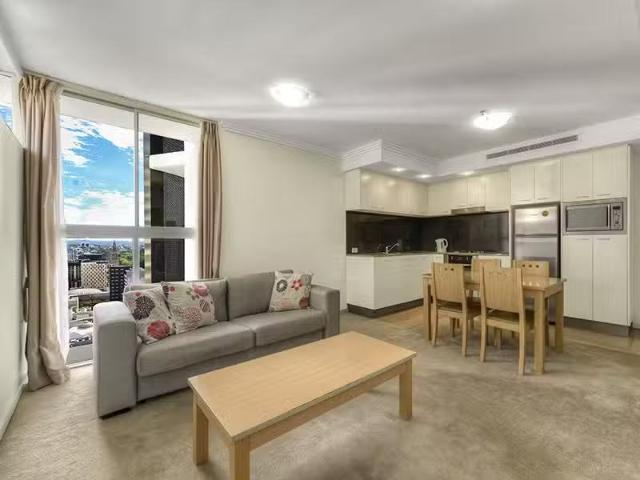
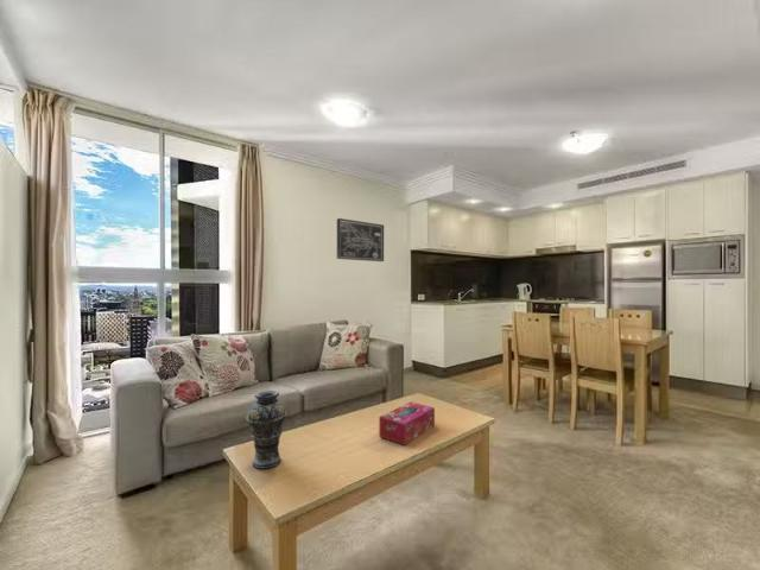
+ vase [246,390,287,470]
+ tissue box [378,400,436,446]
+ wall art [336,217,385,262]
